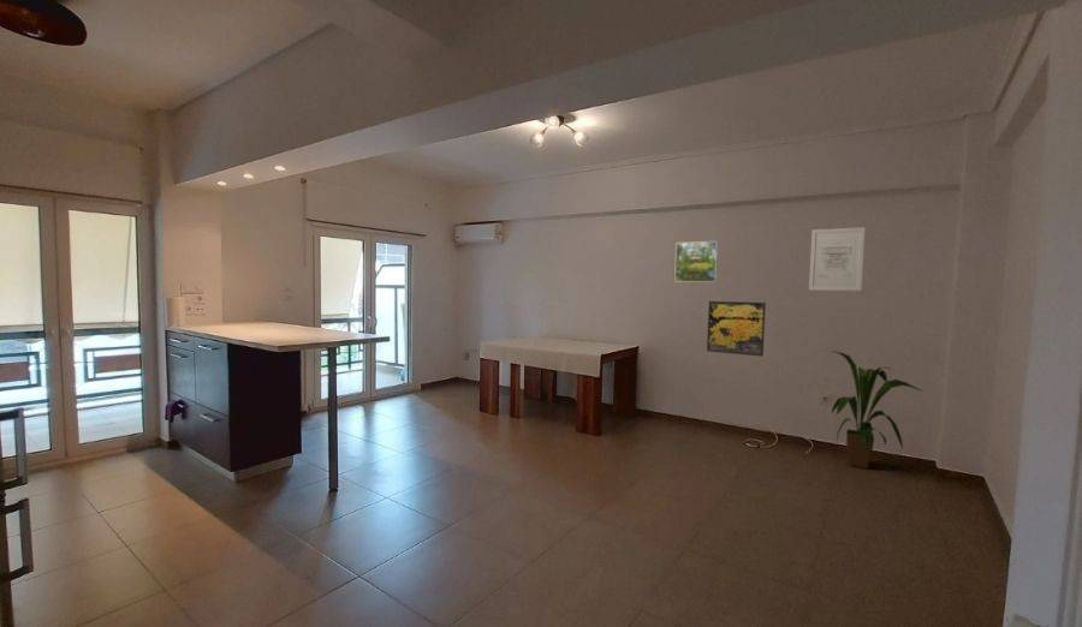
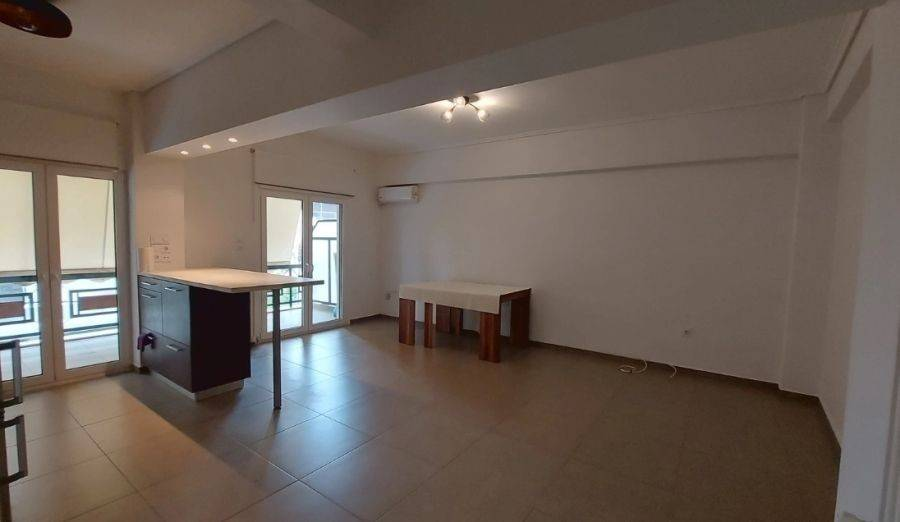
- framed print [706,300,767,357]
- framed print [673,240,719,283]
- house plant [830,350,923,470]
- wall art [808,226,867,292]
